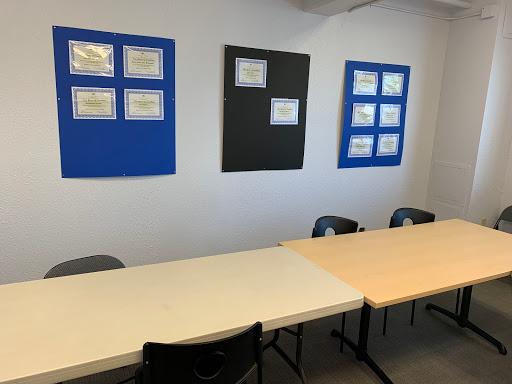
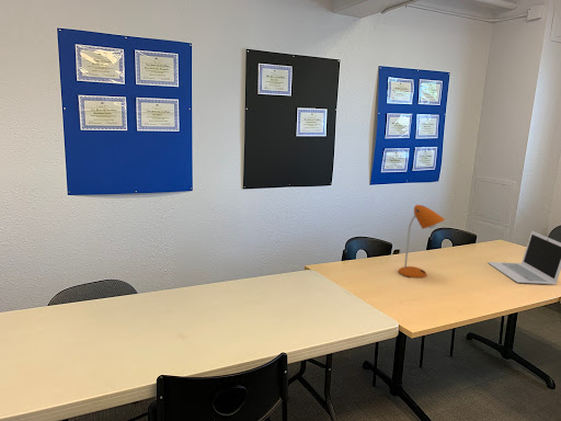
+ laptop [486,230,561,285]
+ desk lamp [398,204,446,280]
